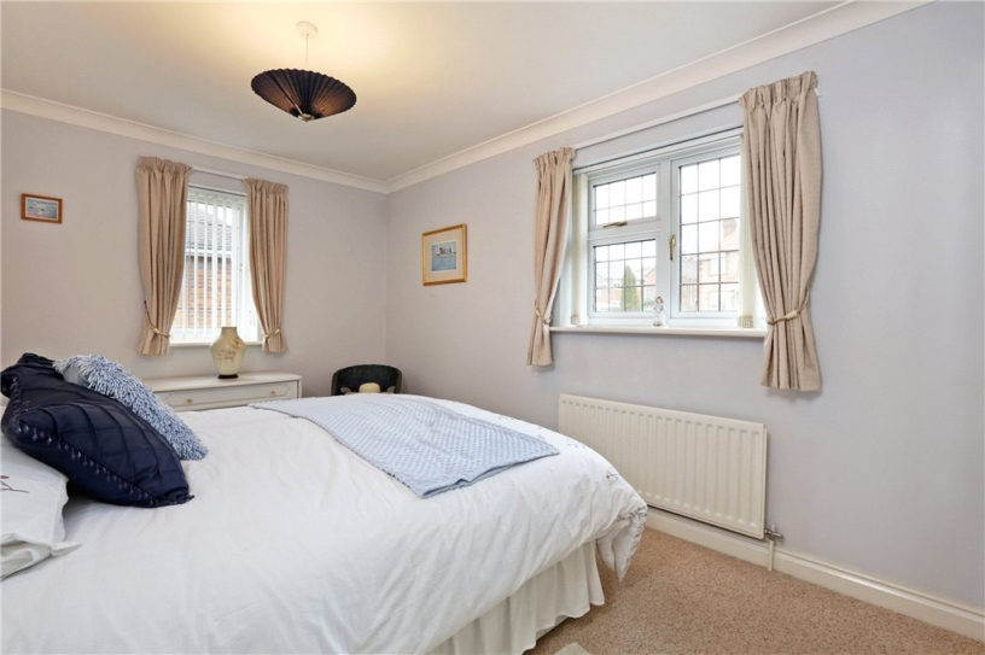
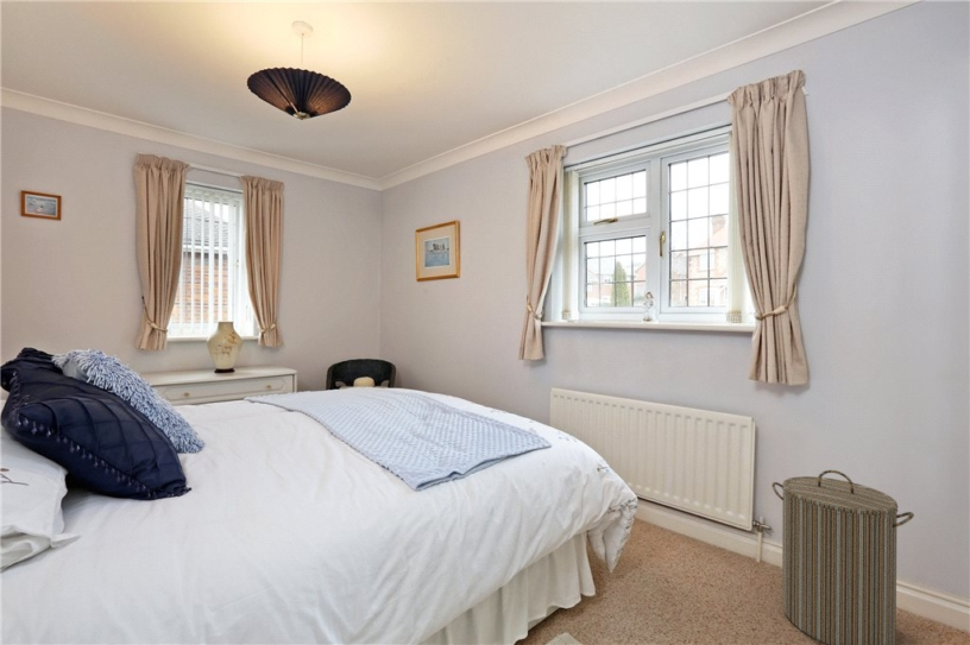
+ laundry hamper [770,469,915,645]
